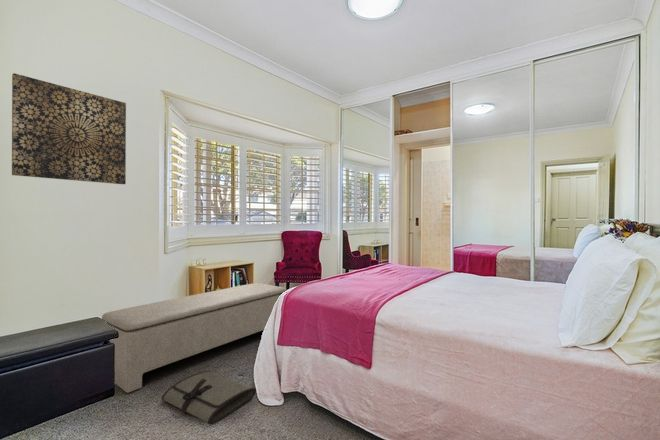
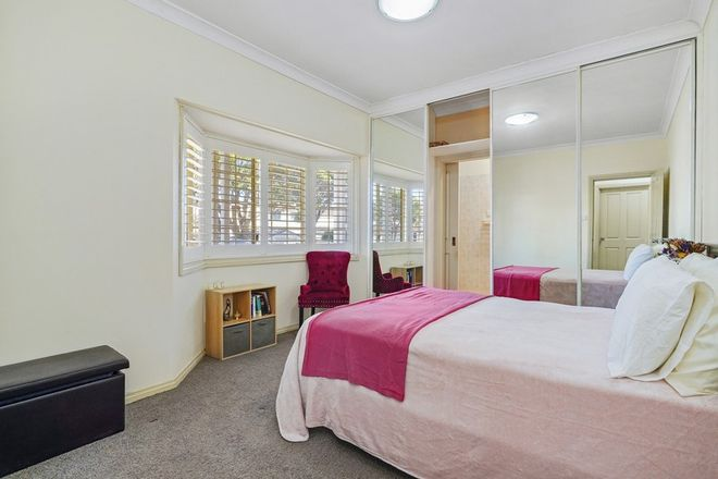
- wall art [11,72,127,185]
- bench [101,282,287,394]
- tool roll [161,370,257,425]
